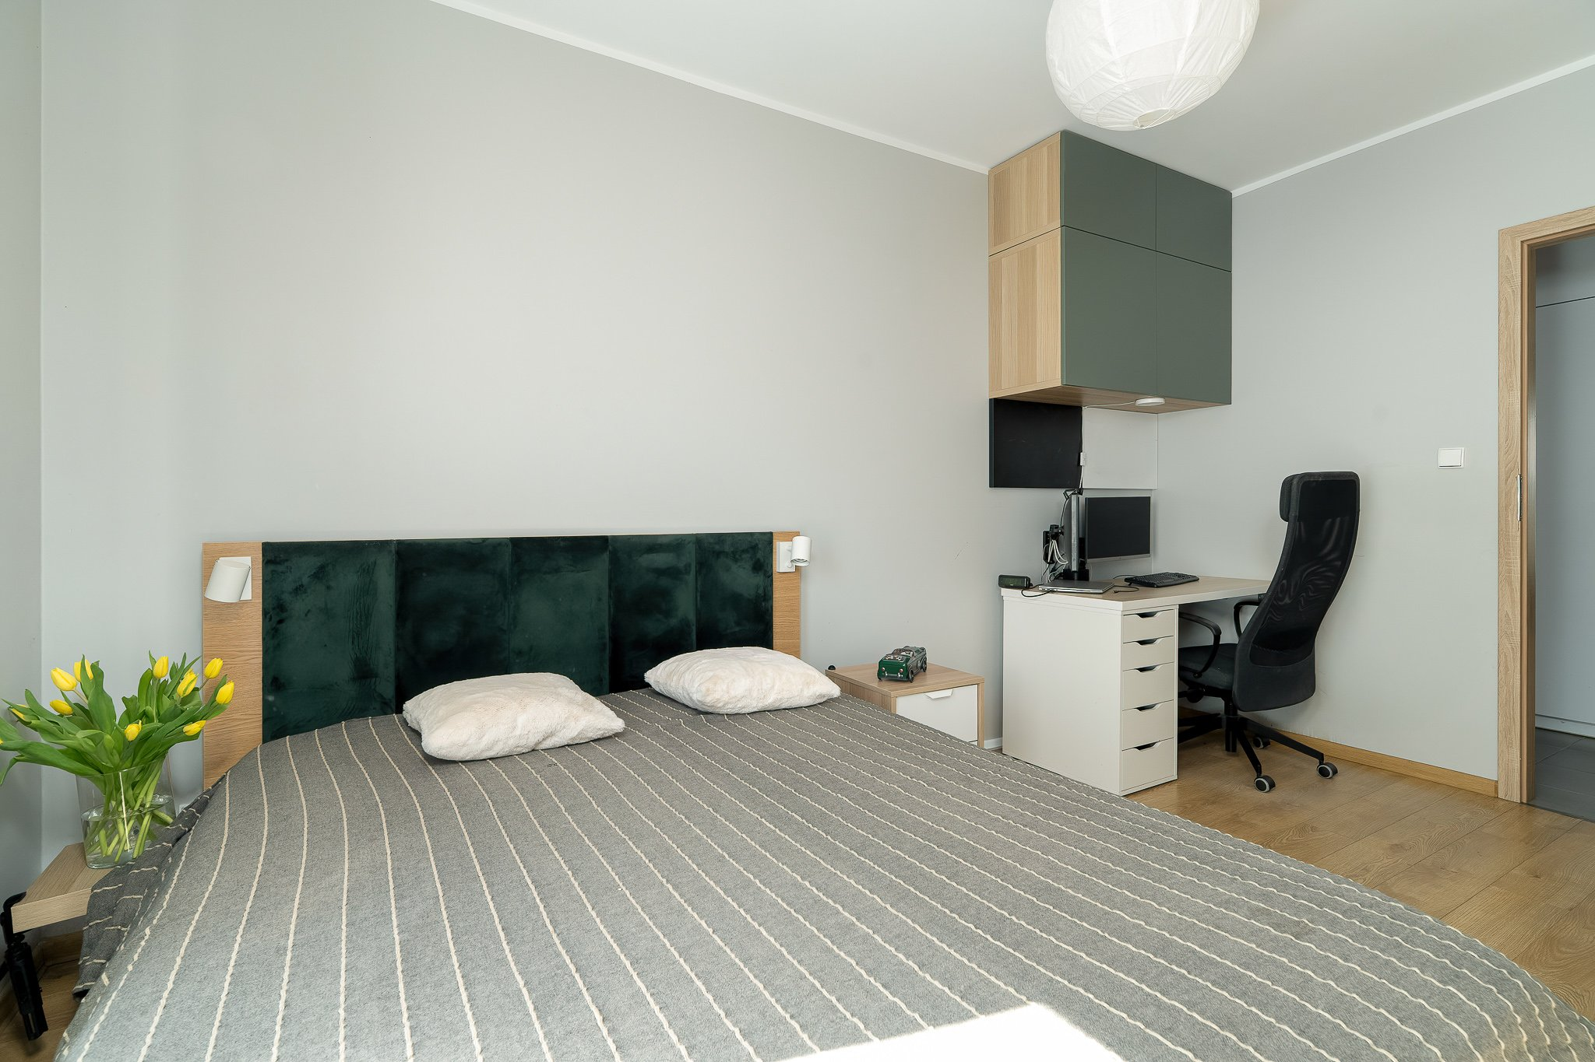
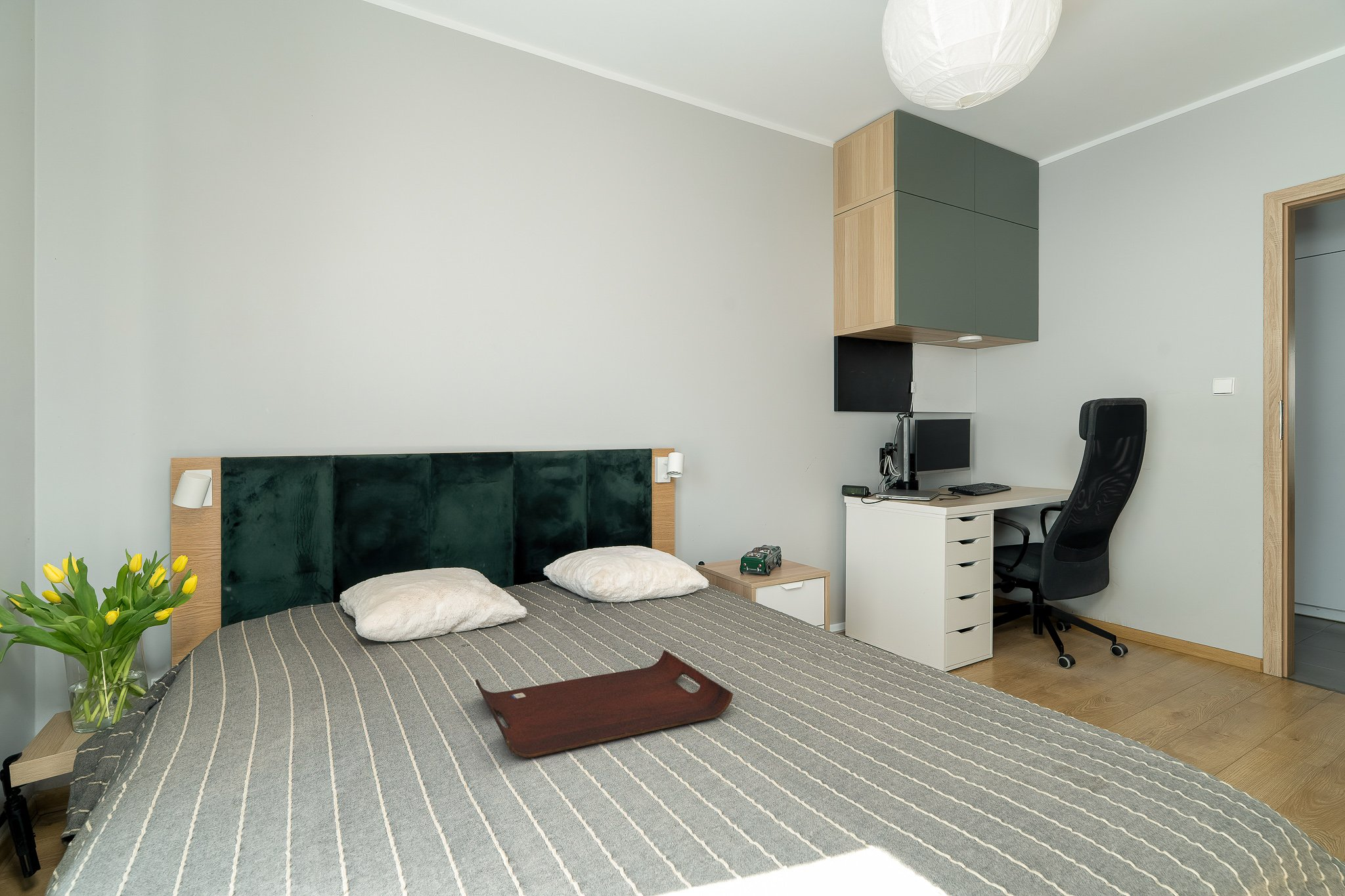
+ serving tray [475,649,734,758]
